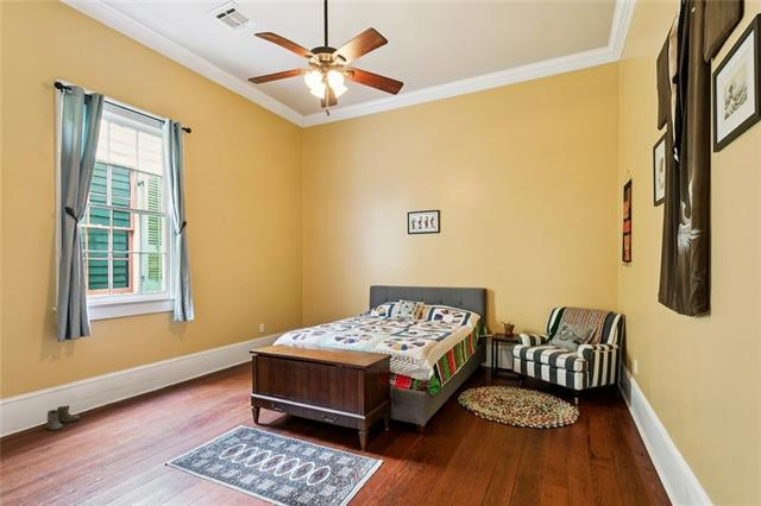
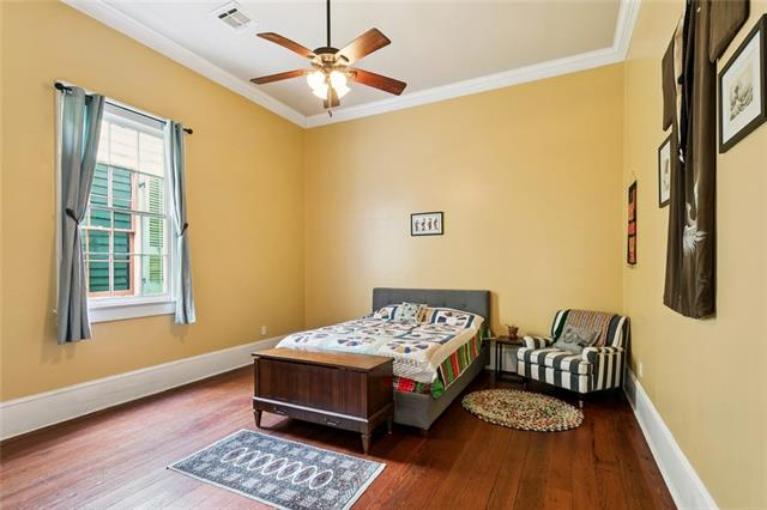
- boots [45,405,81,432]
